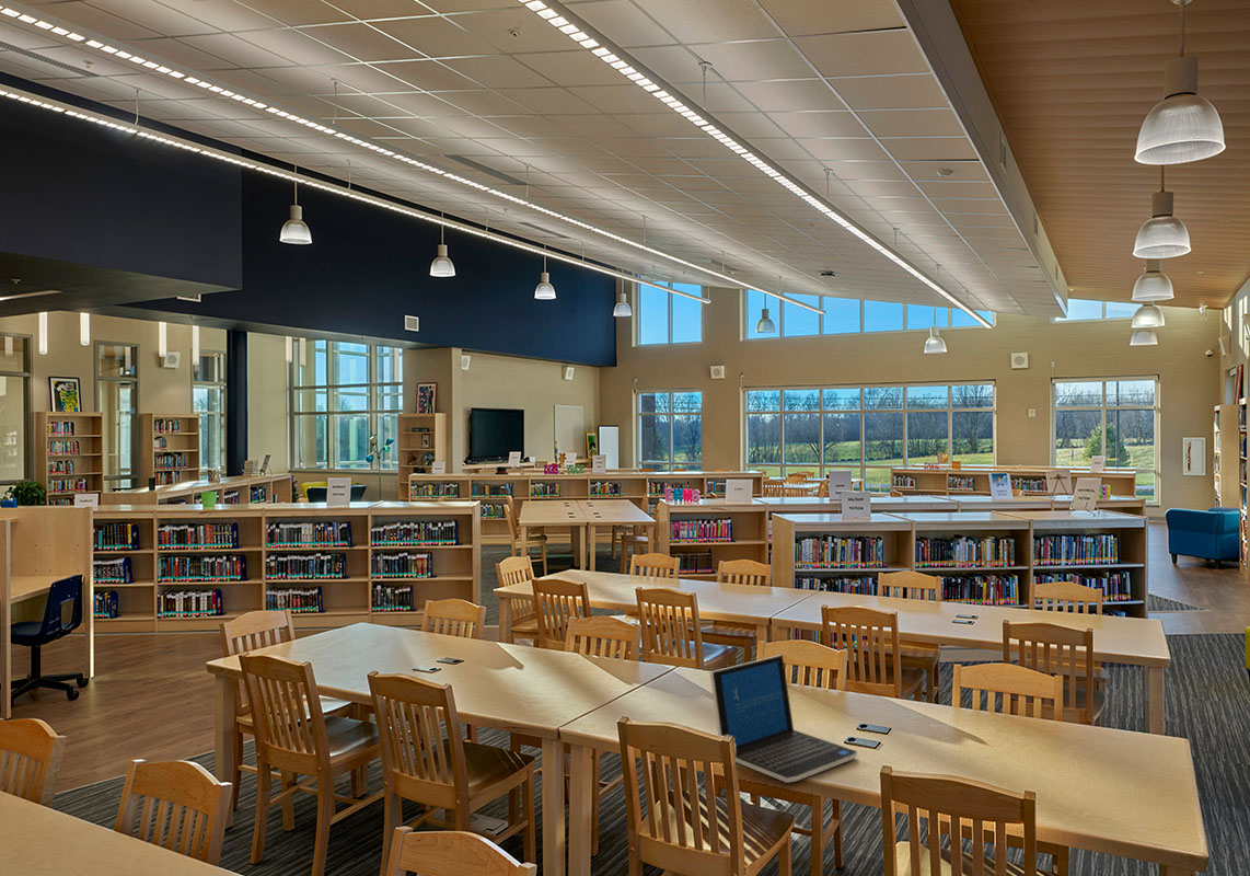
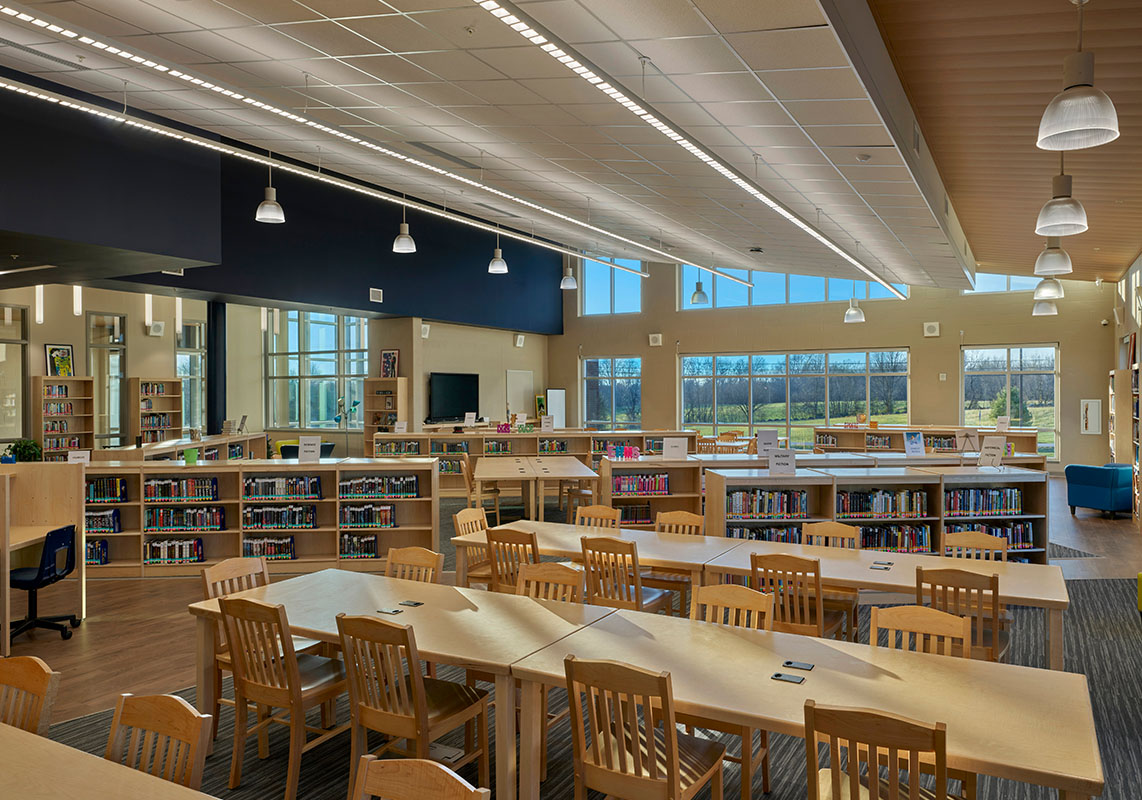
- laptop [709,654,858,784]
